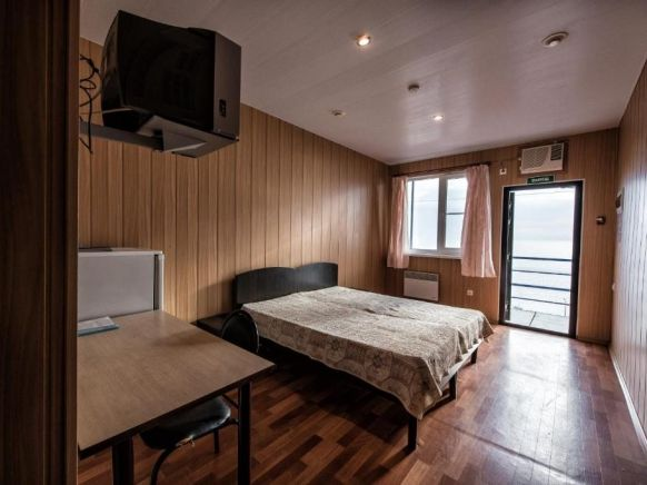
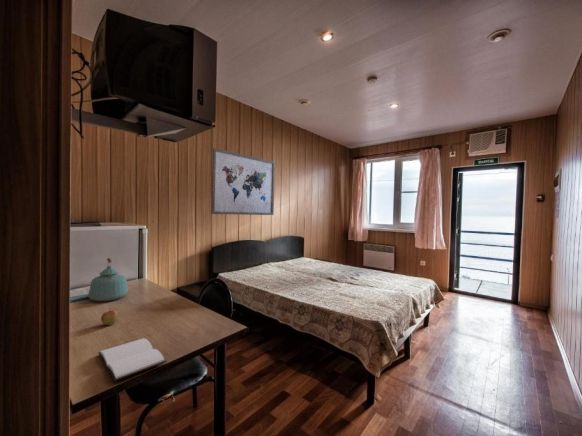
+ apple [100,308,119,326]
+ wall art [210,147,276,216]
+ kettle [87,257,129,302]
+ book [97,337,167,382]
